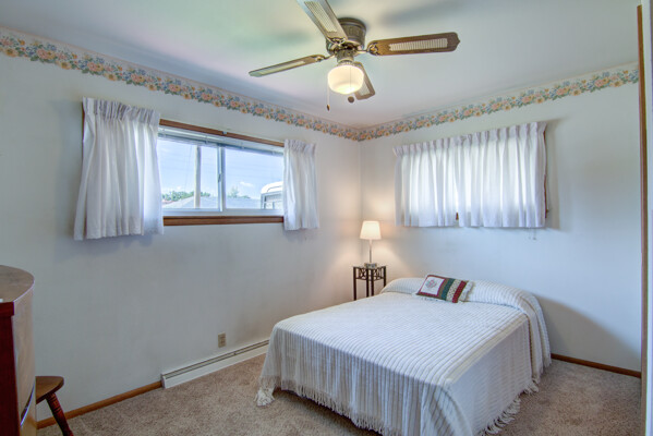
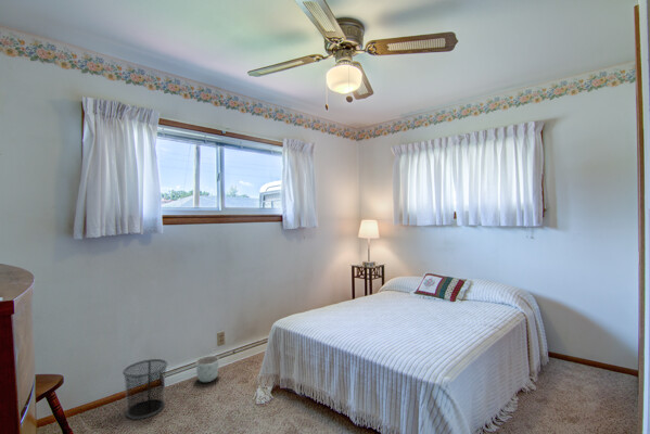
+ waste bin [122,358,168,420]
+ planter [195,355,220,383]
